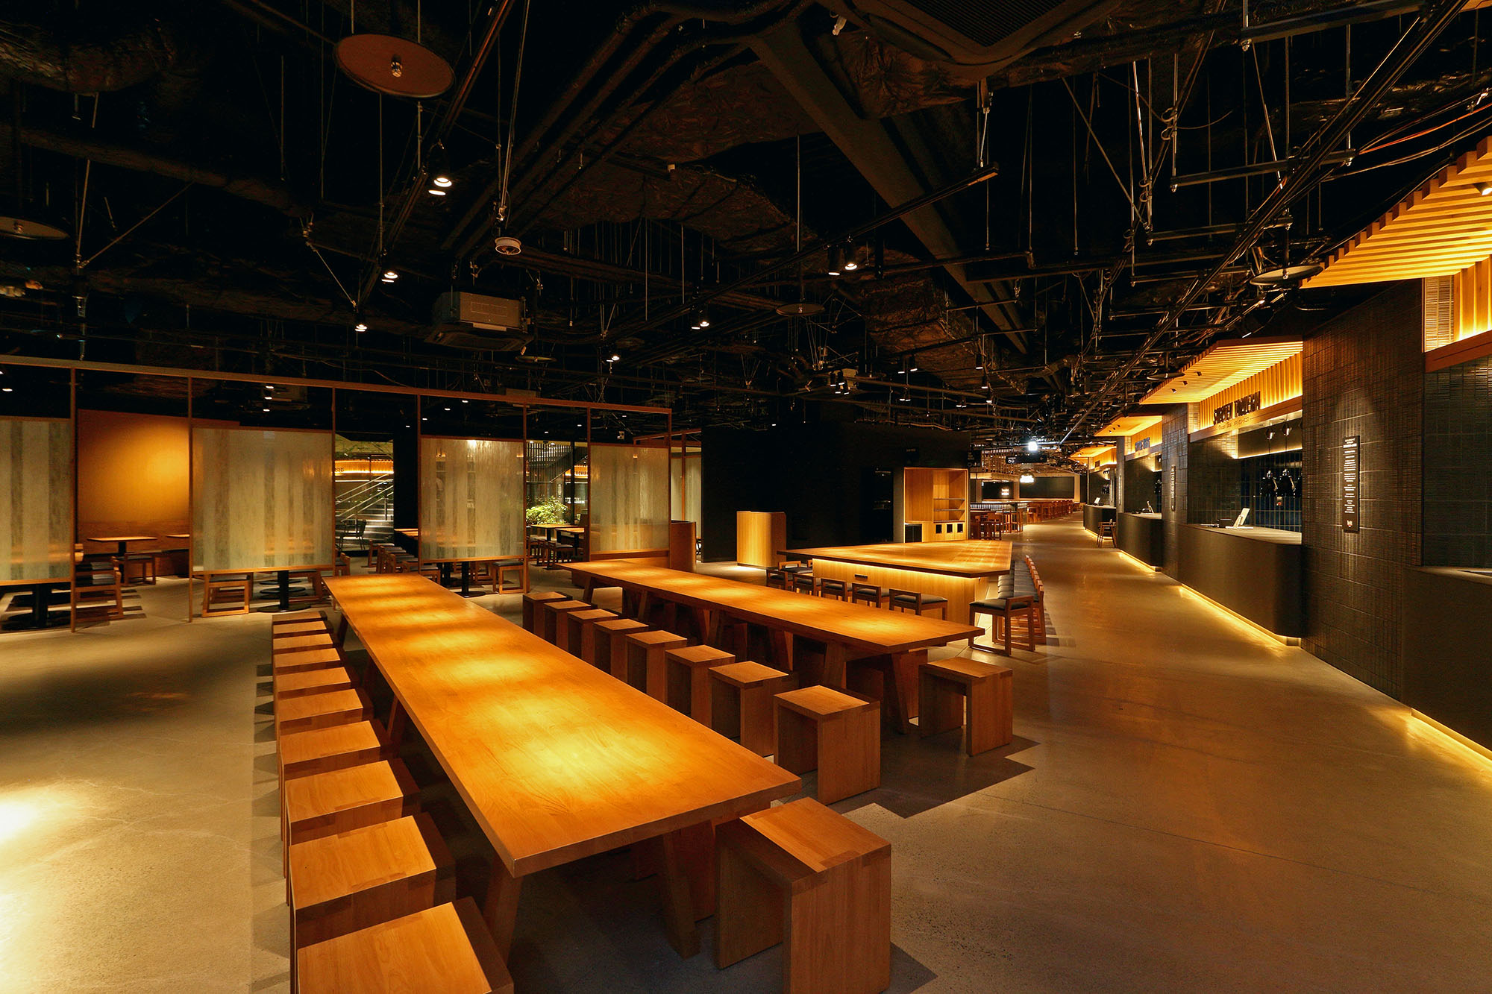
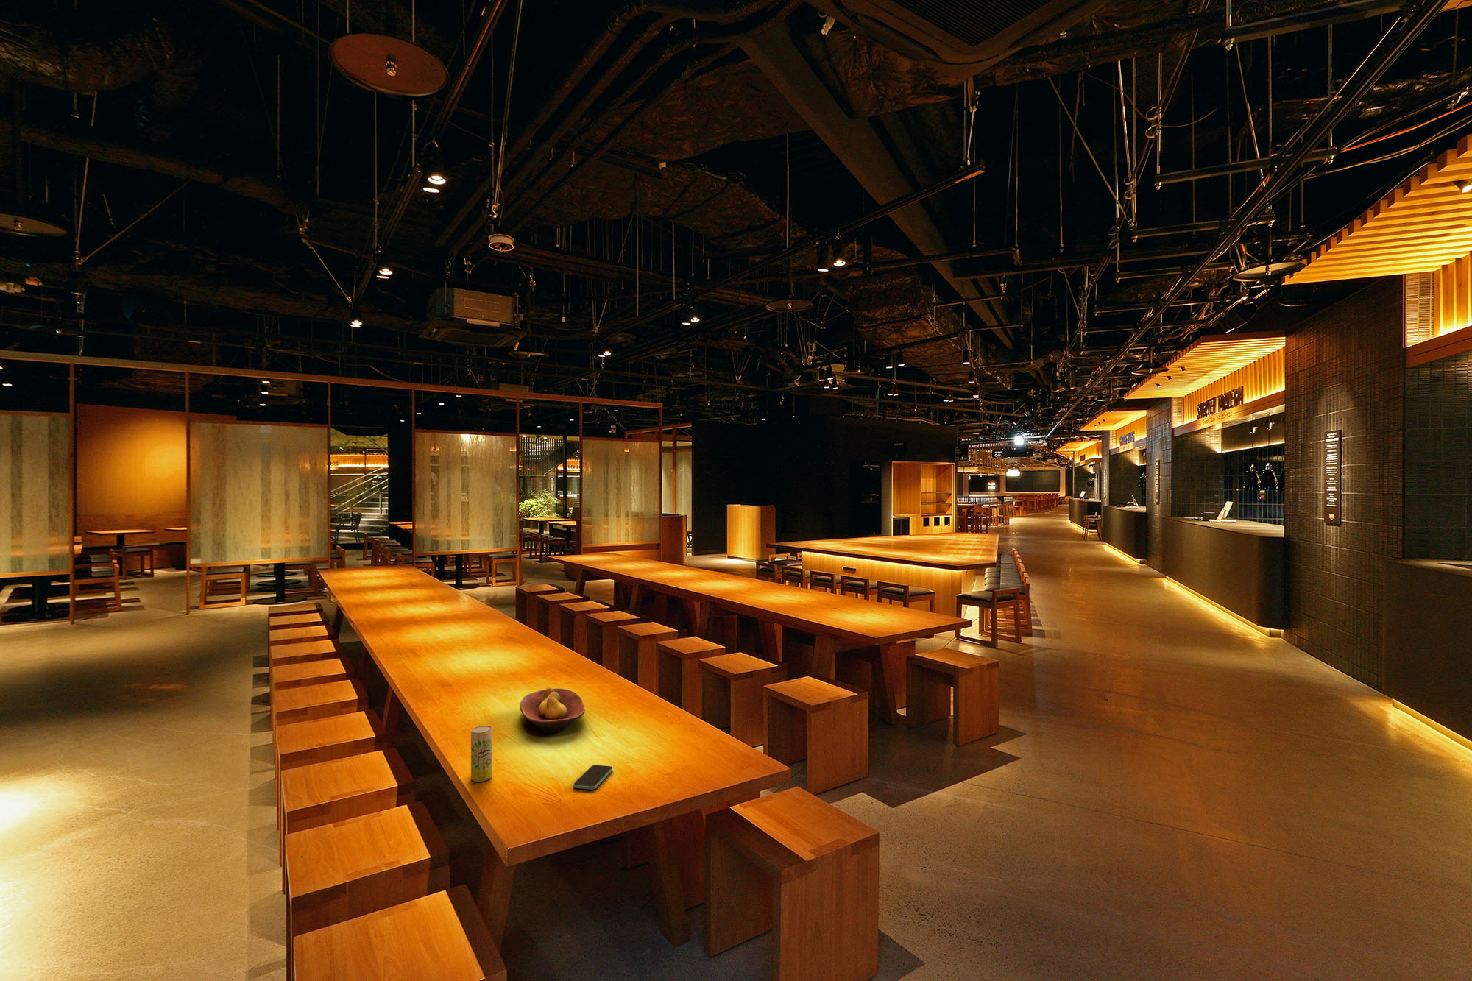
+ fruit bowl [519,686,586,732]
+ smartphone [572,764,613,790]
+ beverage can [471,725,494,783]
